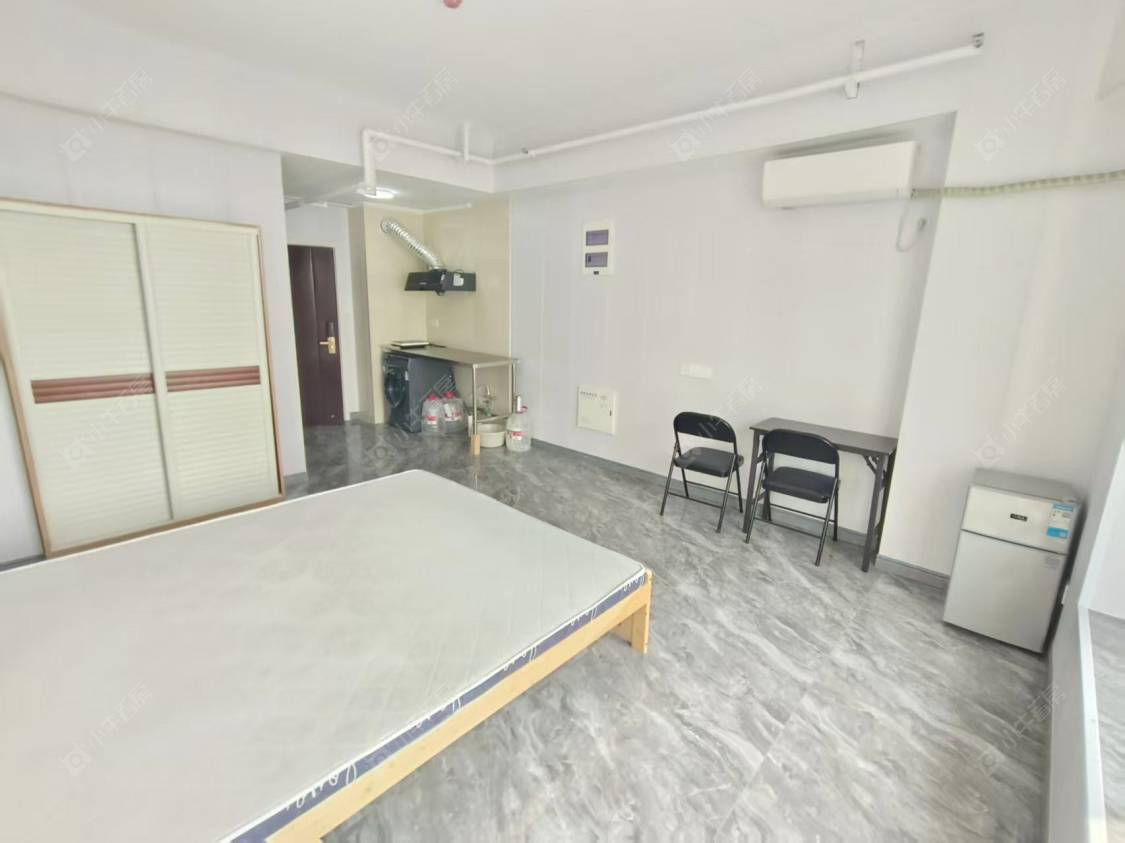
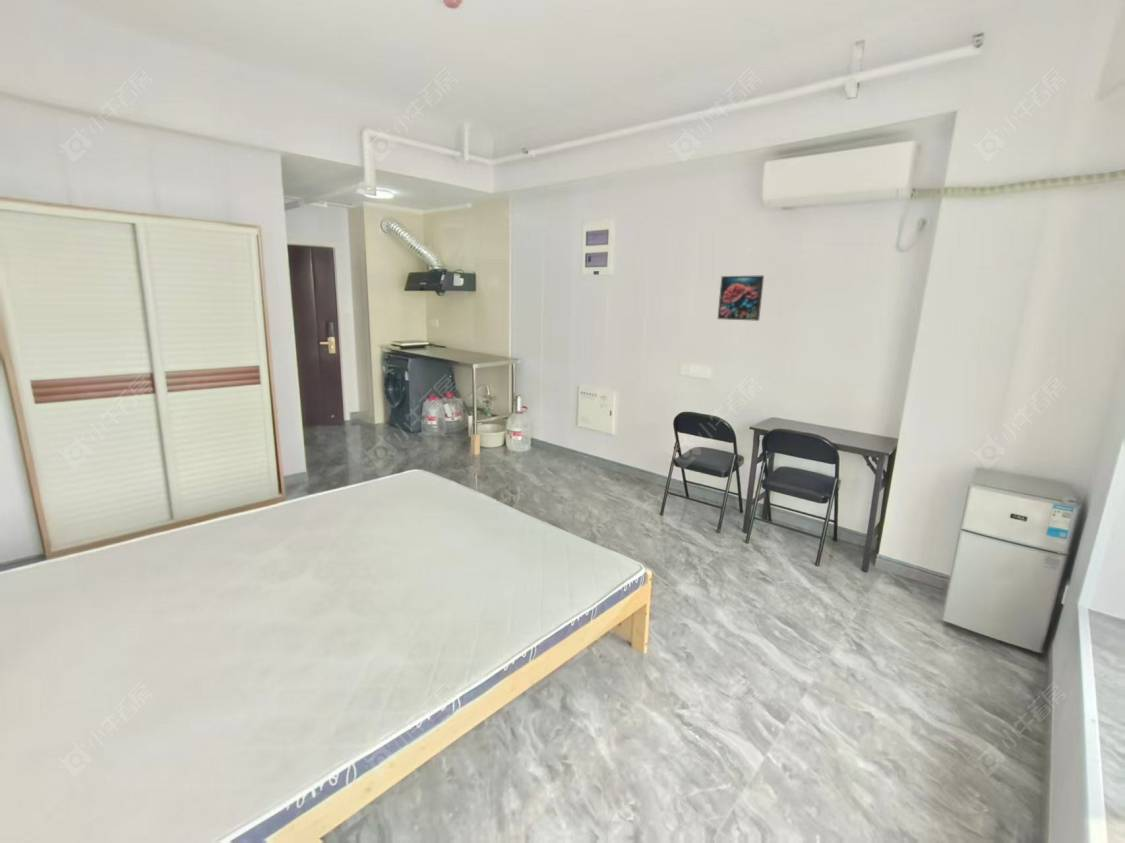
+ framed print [717,274,765,322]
